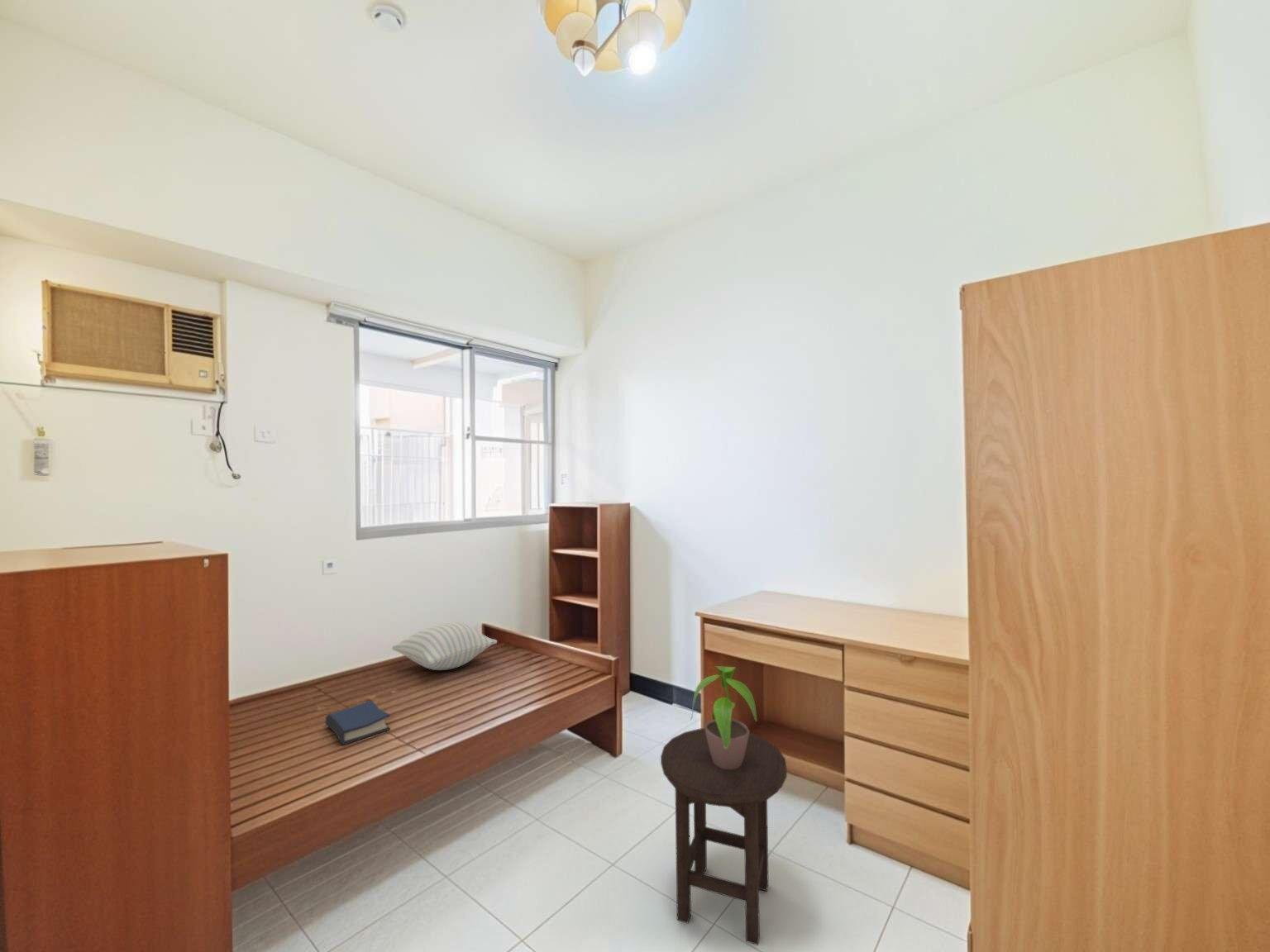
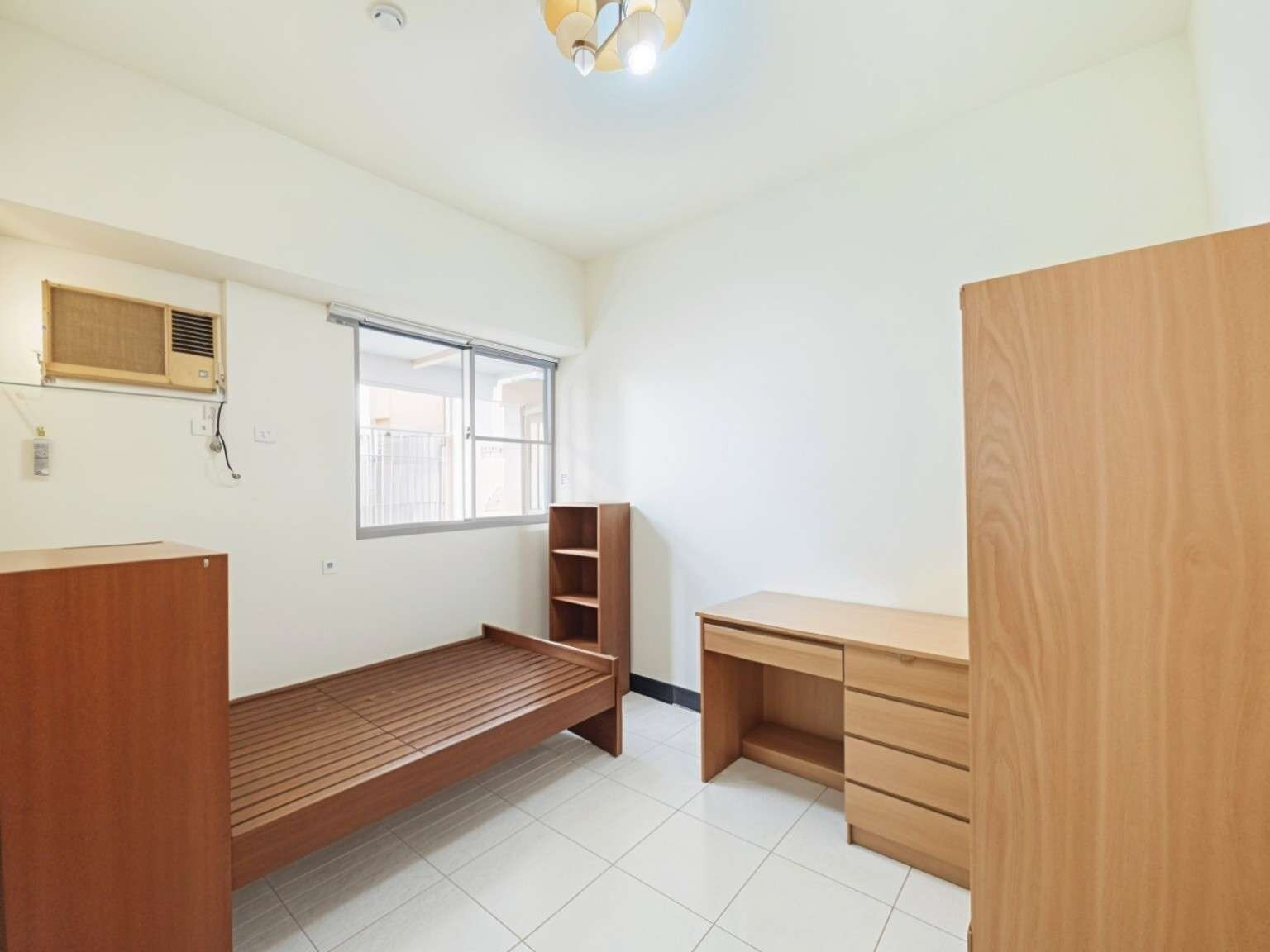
- pillow [391,621,498,671]
- hardback book [325,699,391,745]
- potted plant [690,665,757,769]
- stool [660,727,788,946]
